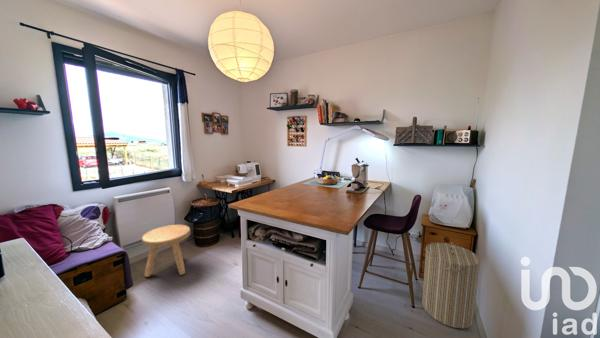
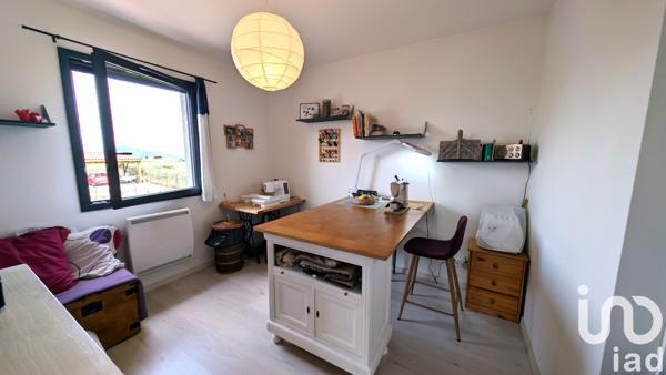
- laundry hamper [421,241,481,329]
- stool [141,224,191,278]
